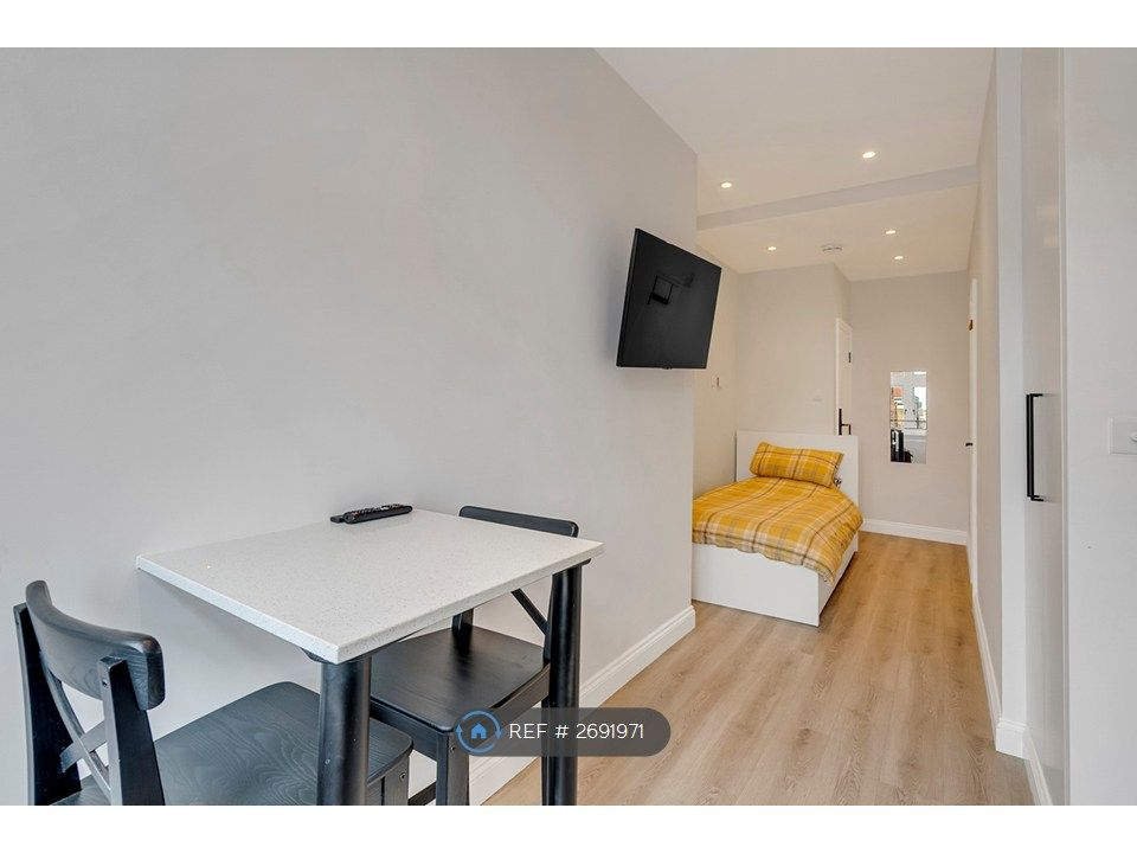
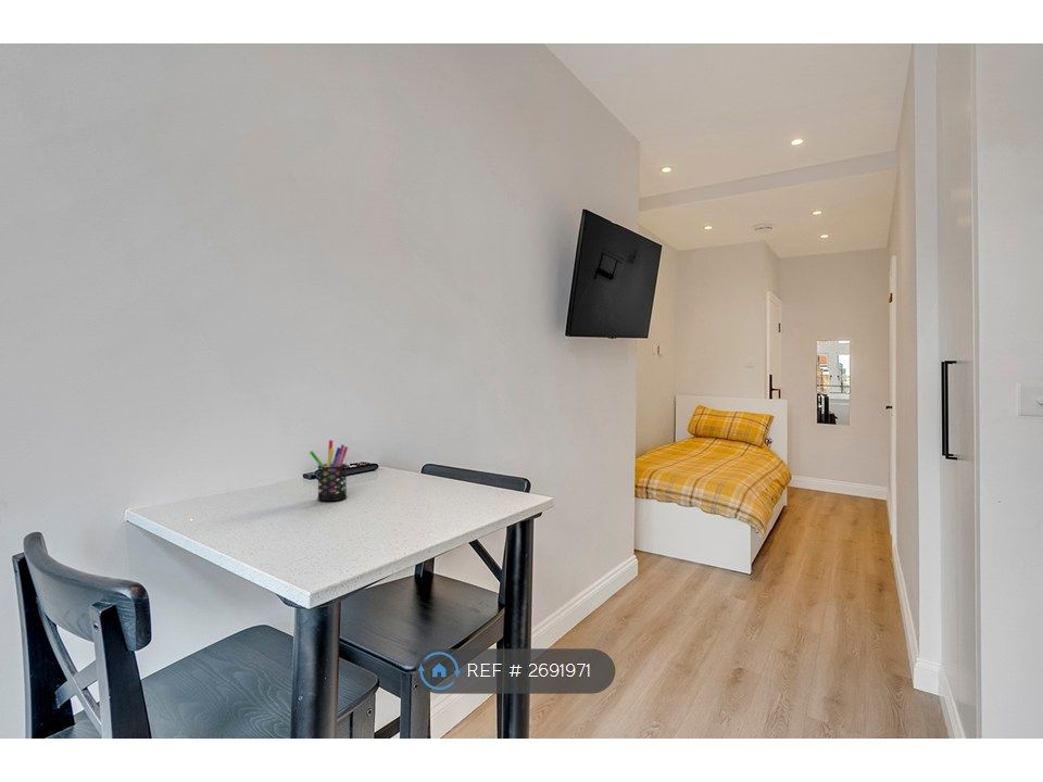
+ pen holder [309,439,349,502]
